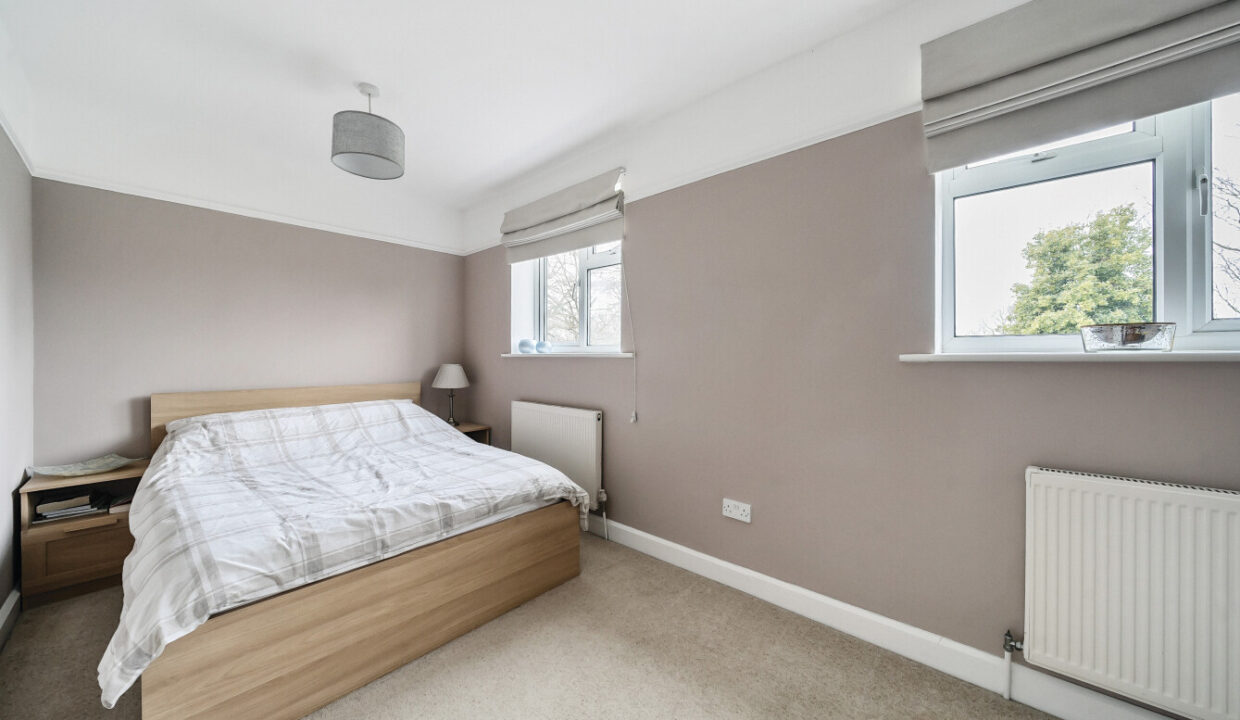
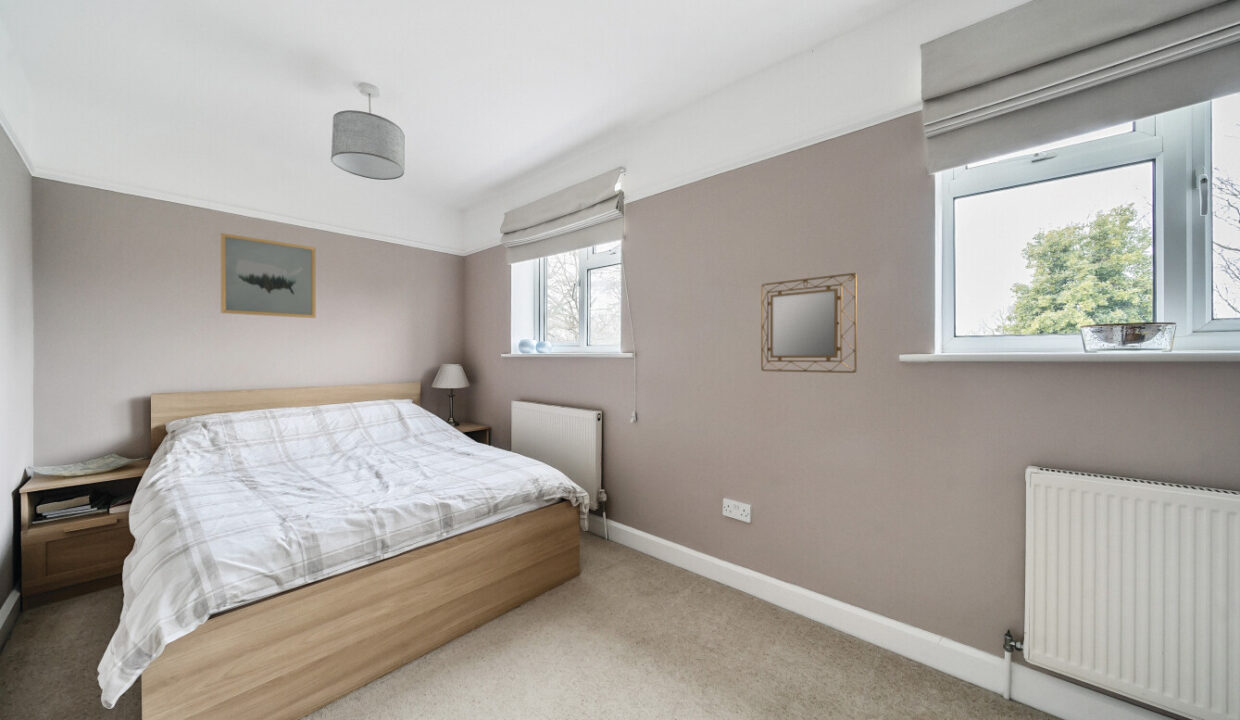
+ wall art [219,232,317,319]
+ home mirror [760,272,858,374]
